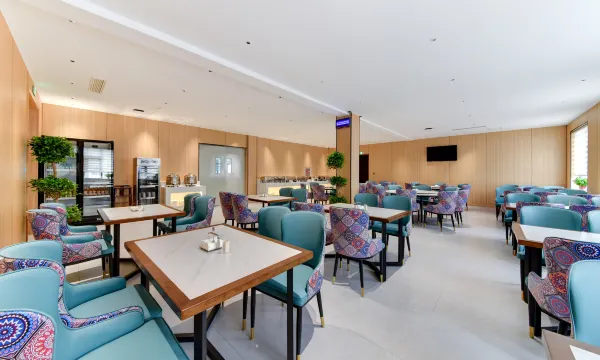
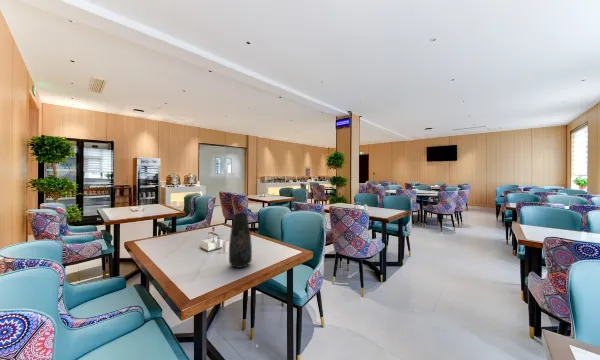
+ vase [228,212,253,269]
